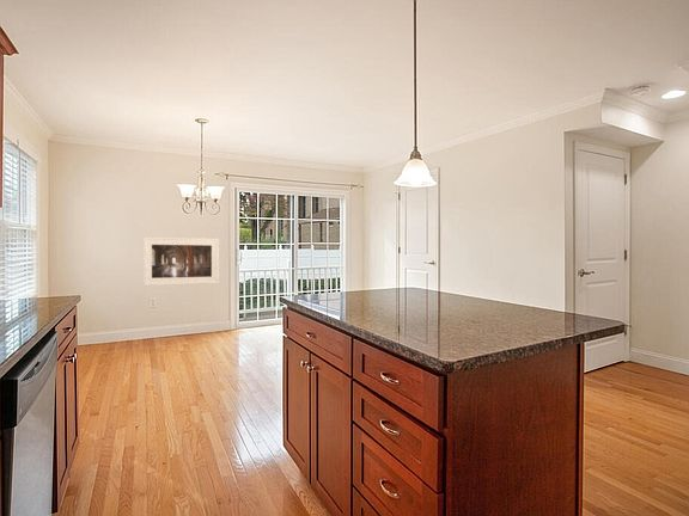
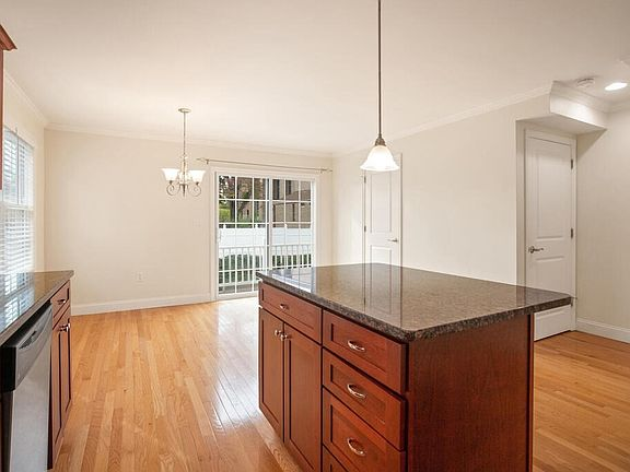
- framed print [142,236,220,287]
